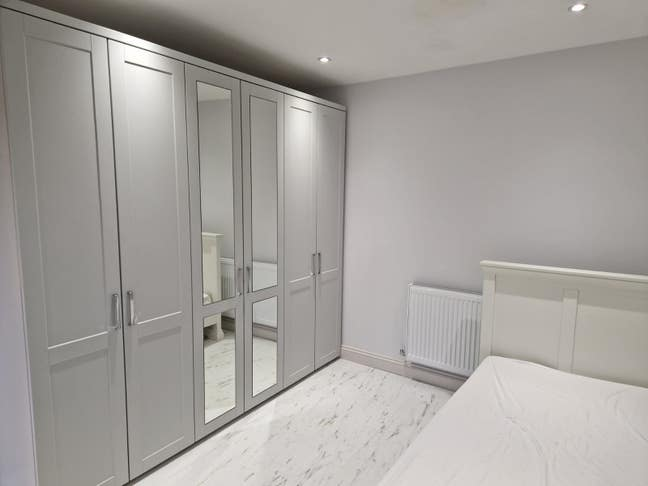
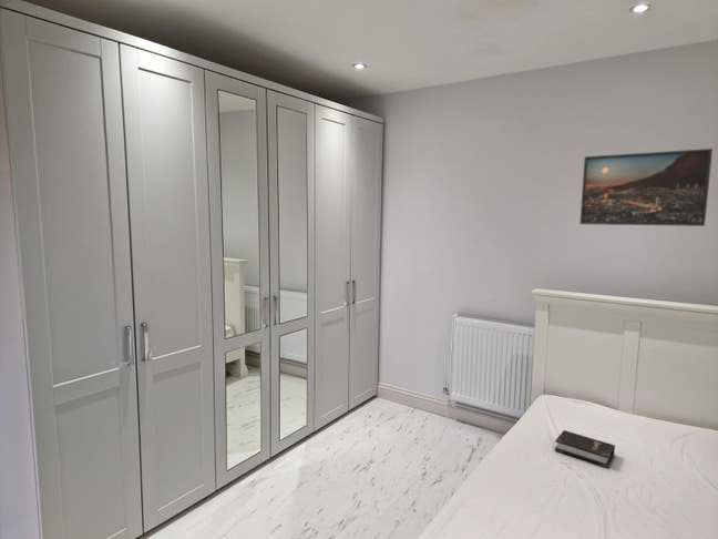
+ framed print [578,148,714,227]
+ hardback book [554,429,616,468]
